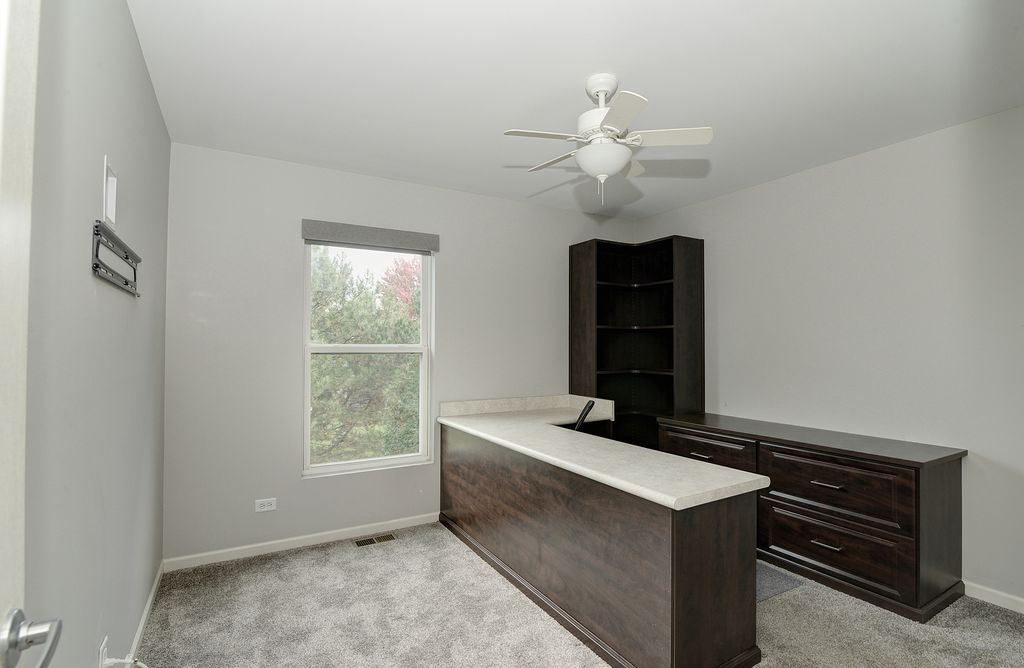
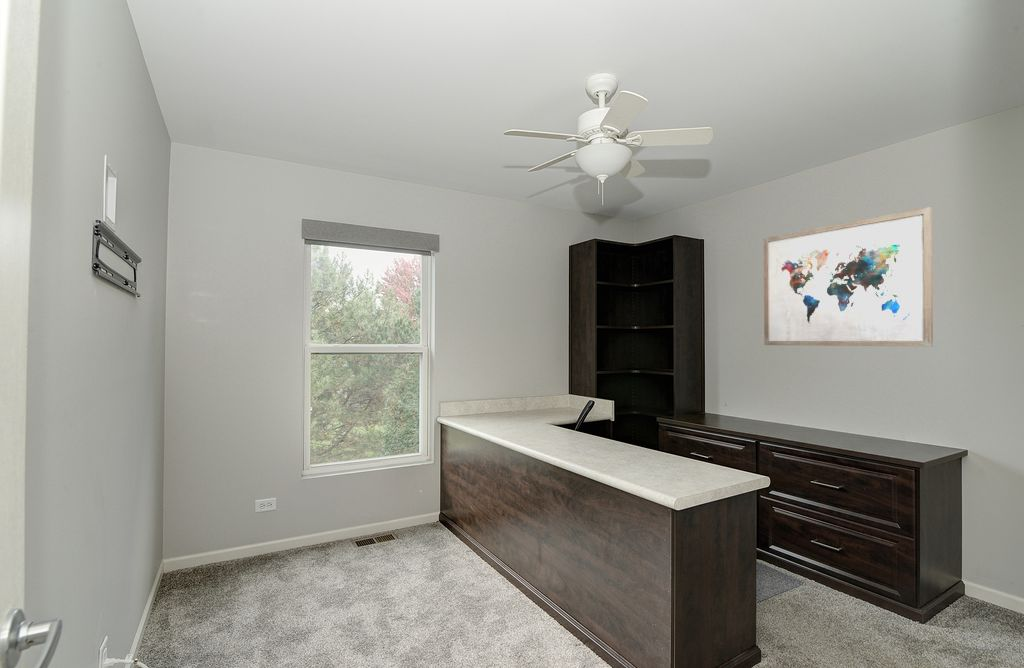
+ wall art [763,206,934,347]
